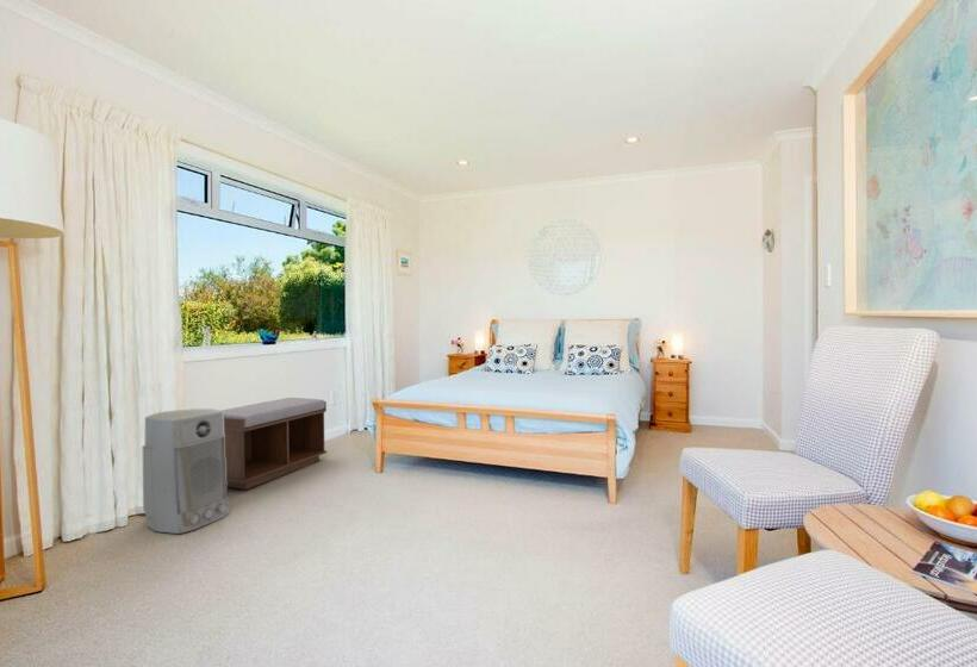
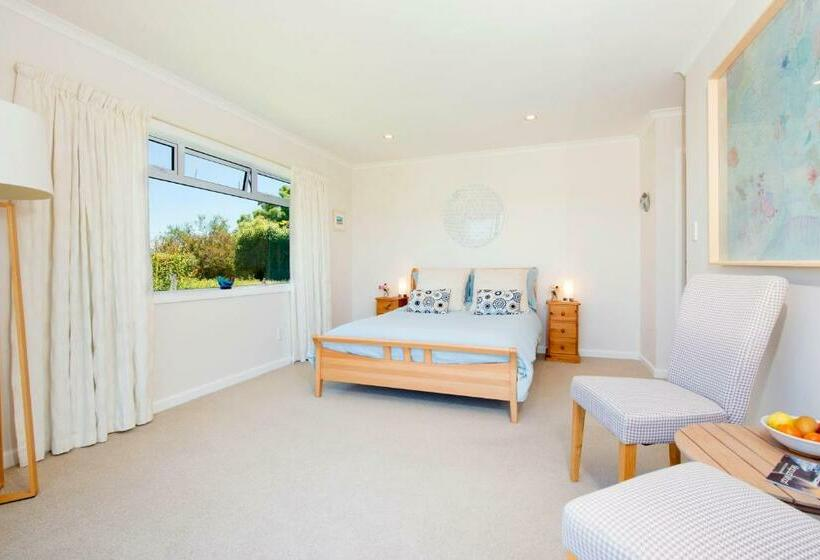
- bench [220,397,328,491]
- air purifier [141,407,231,535]
